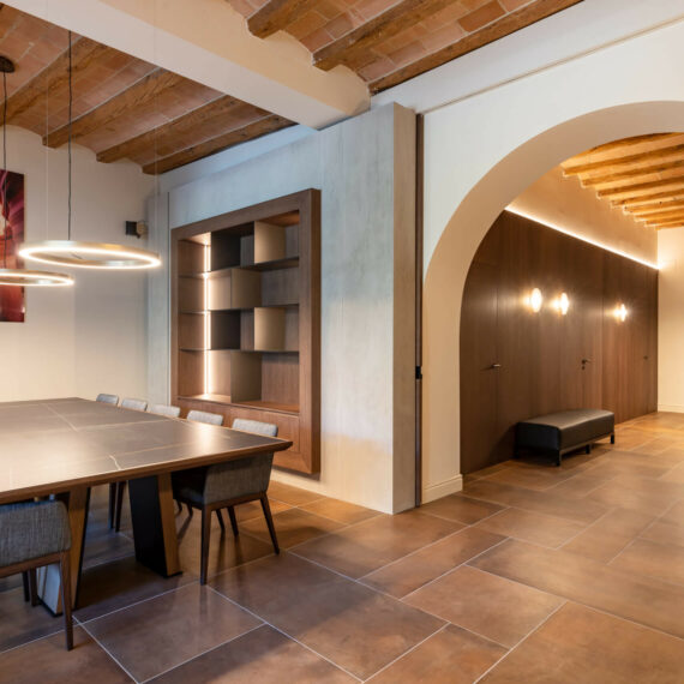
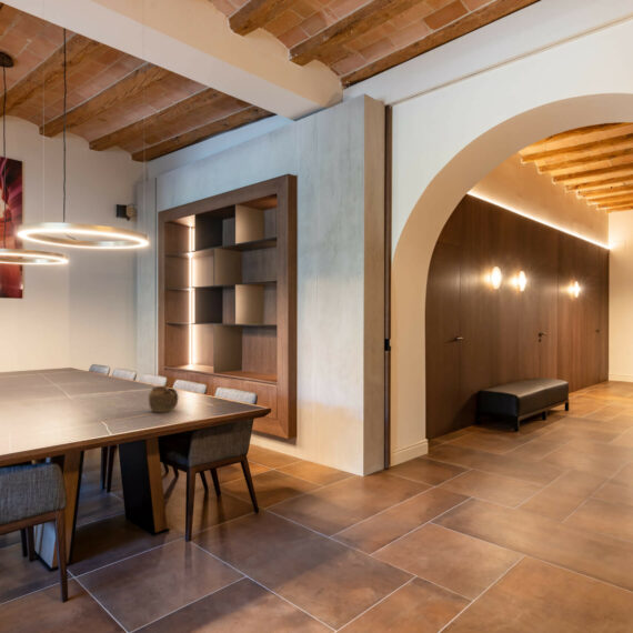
+ teapot [148,385,179,413]
